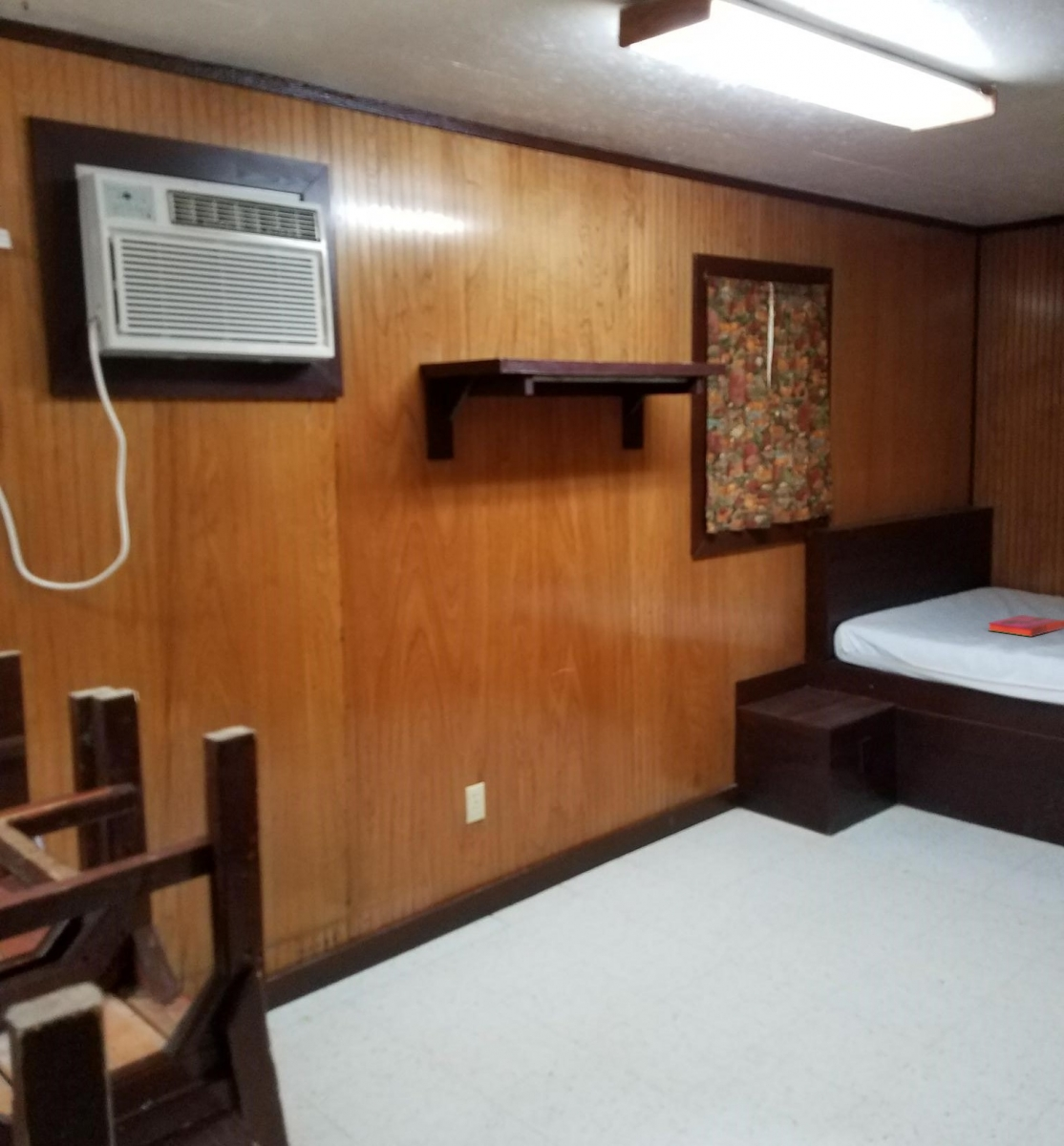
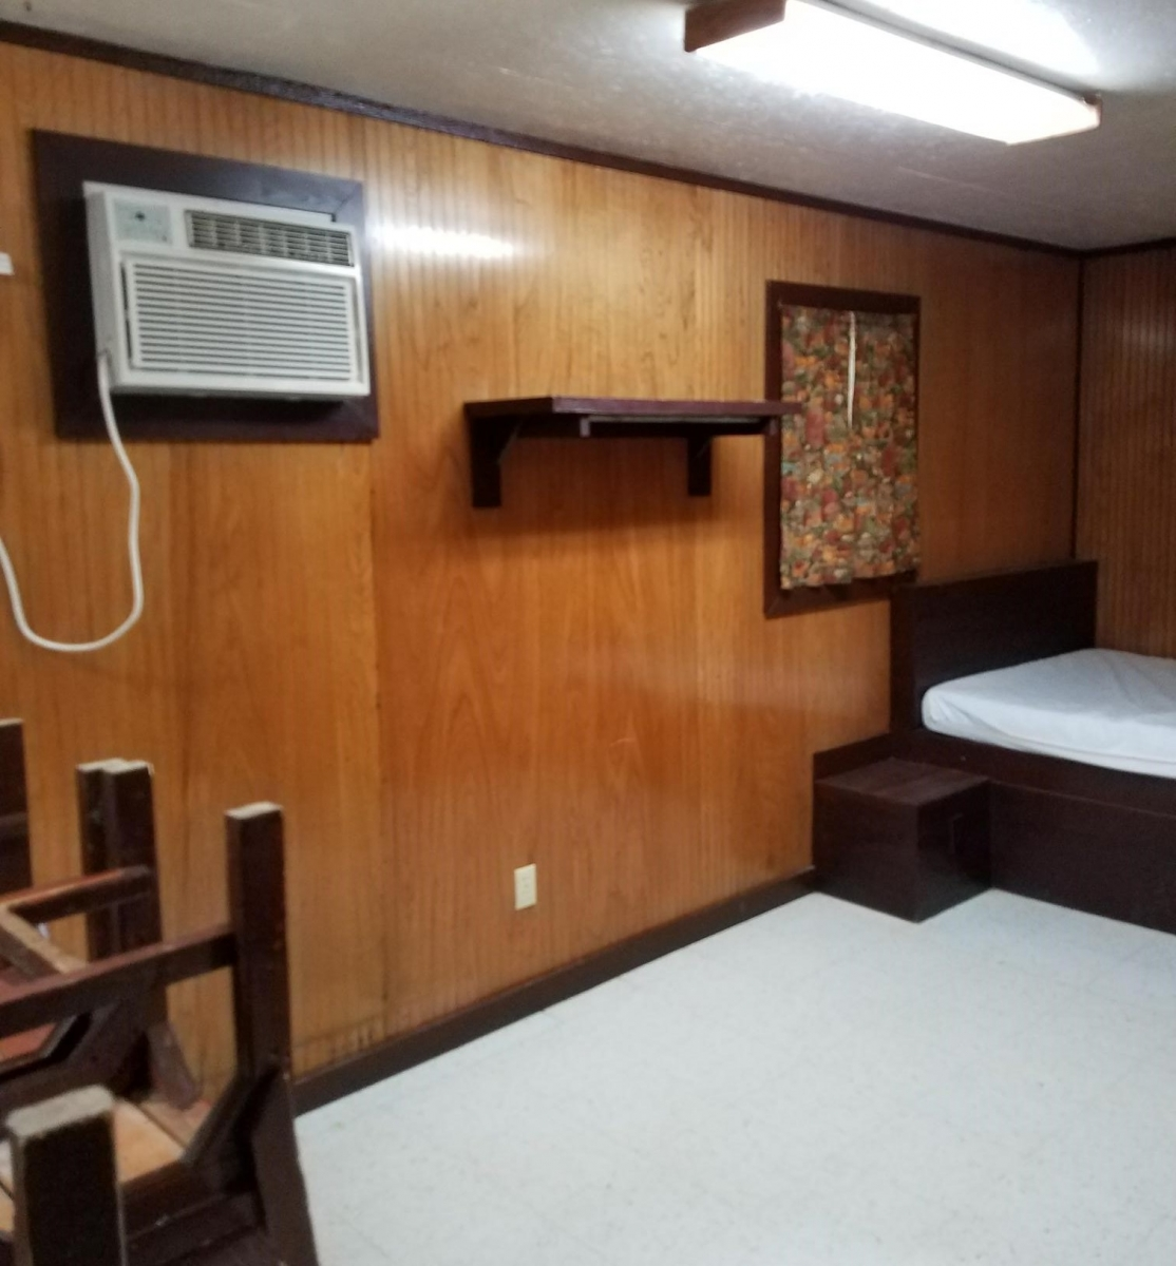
- hardback book [987,614,1064,638]
